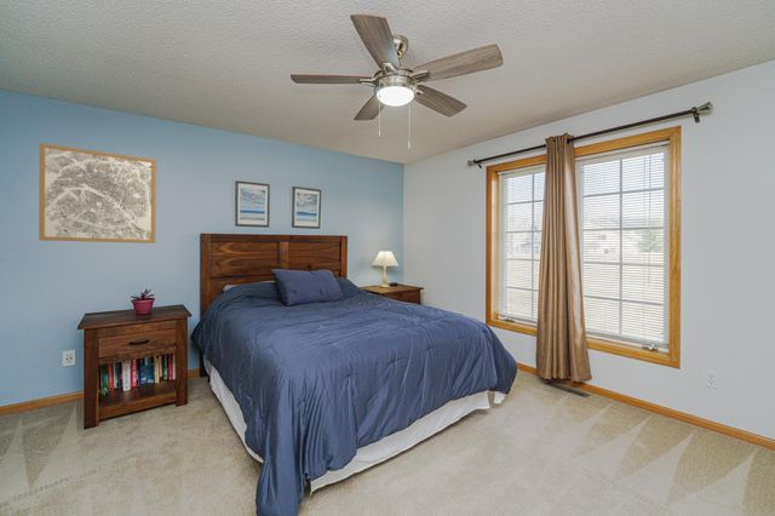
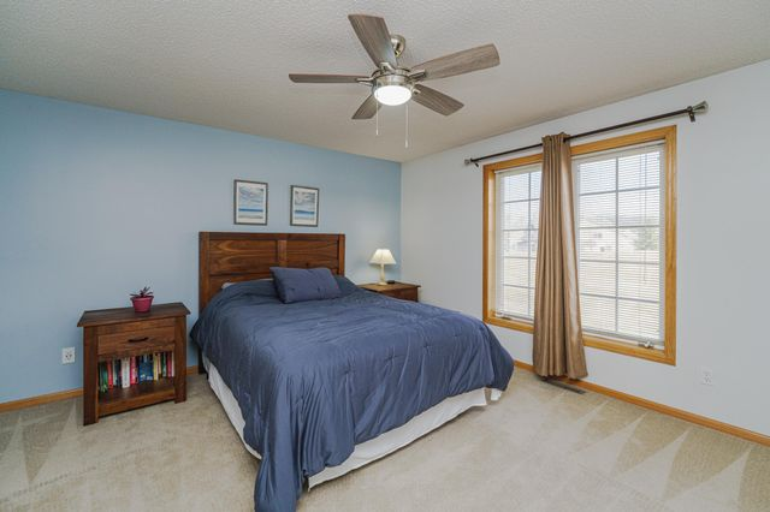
- wall art [38,142,157,245]
